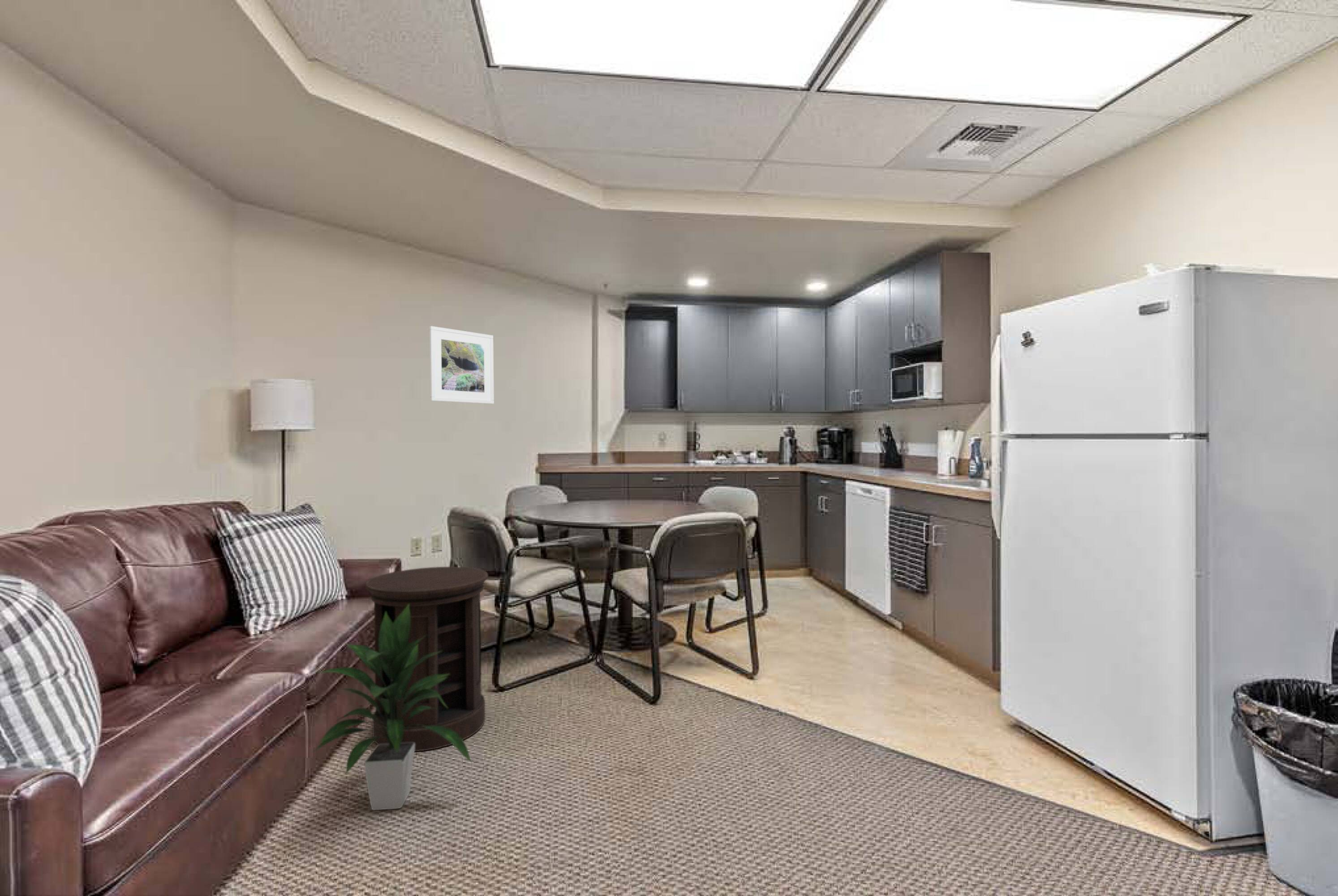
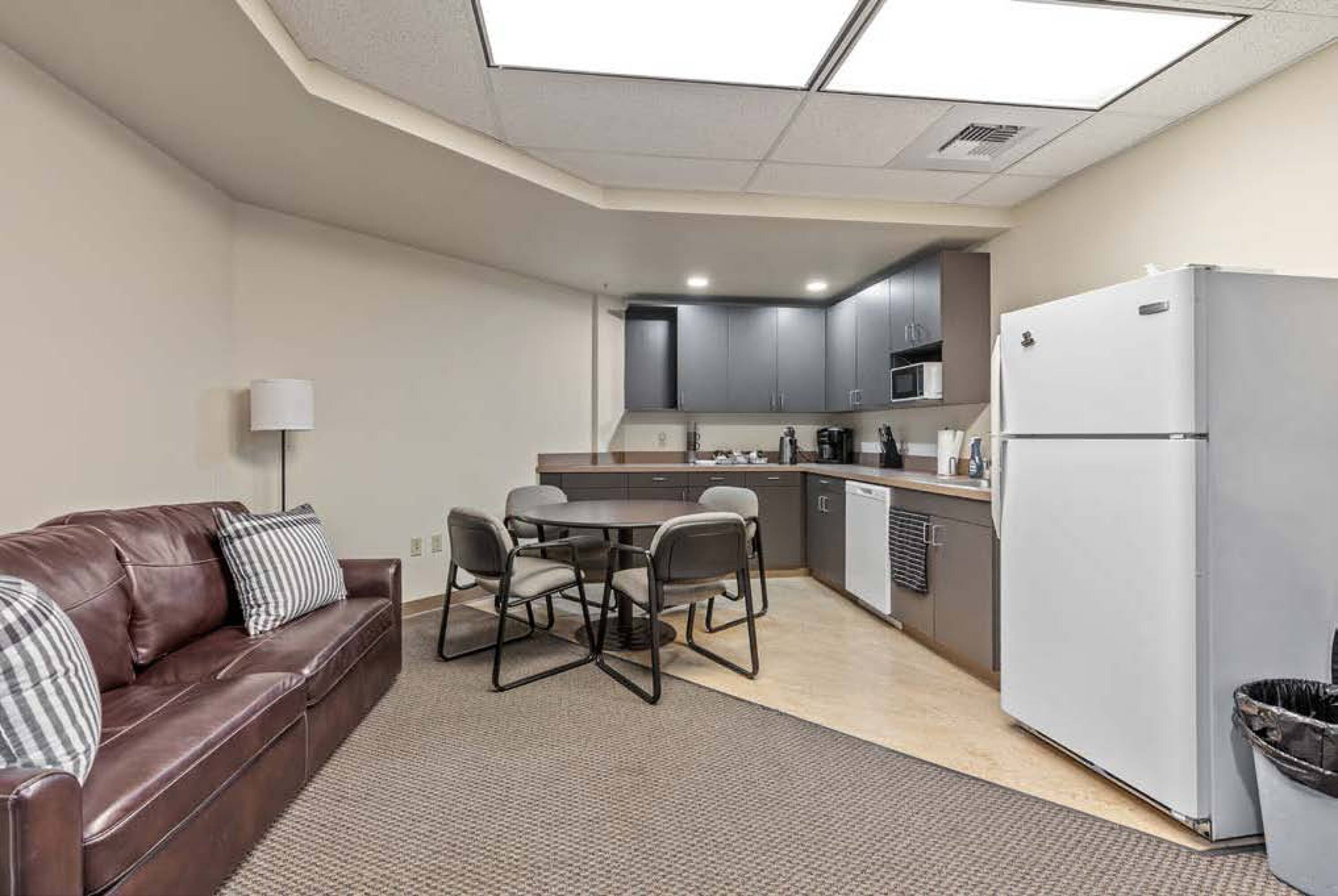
- side table [365,566,489,752]
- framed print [429,326,495,405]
- indoor plant [310,604,473,811]
